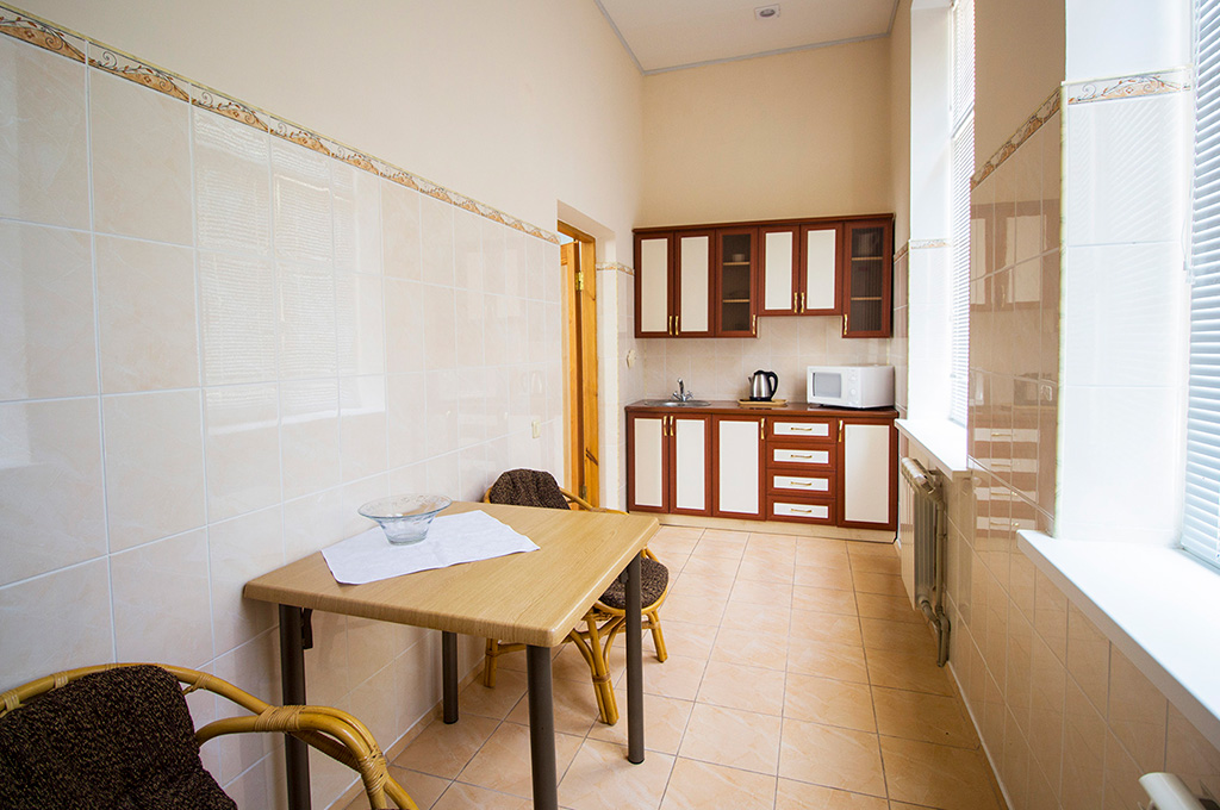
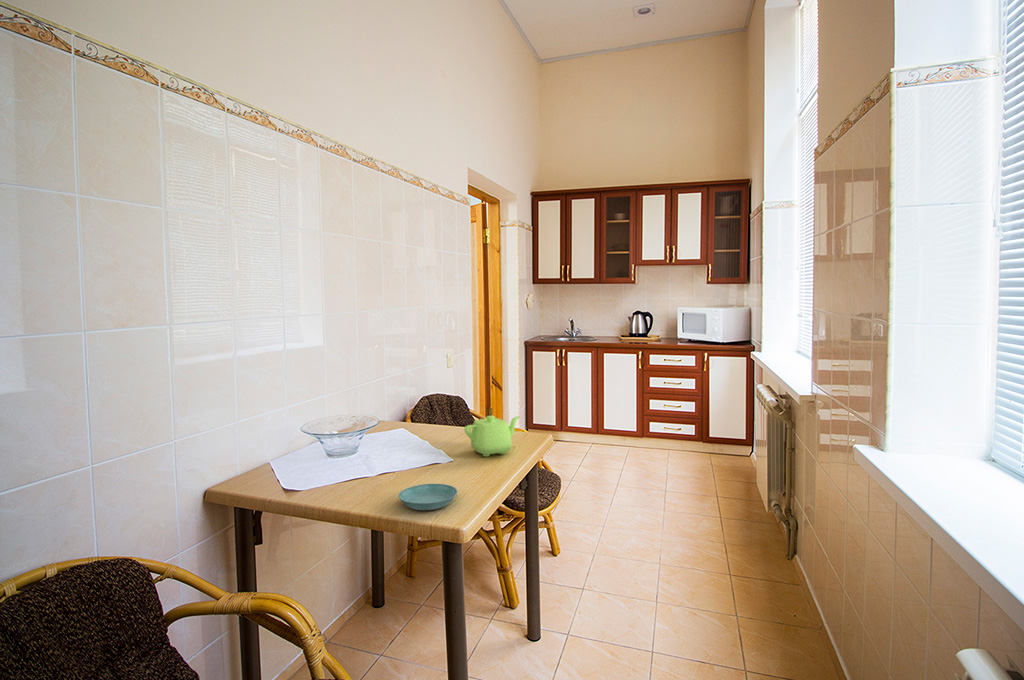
+ saucer [398,483,458,511]
+ teapot [463,415,521,457]
